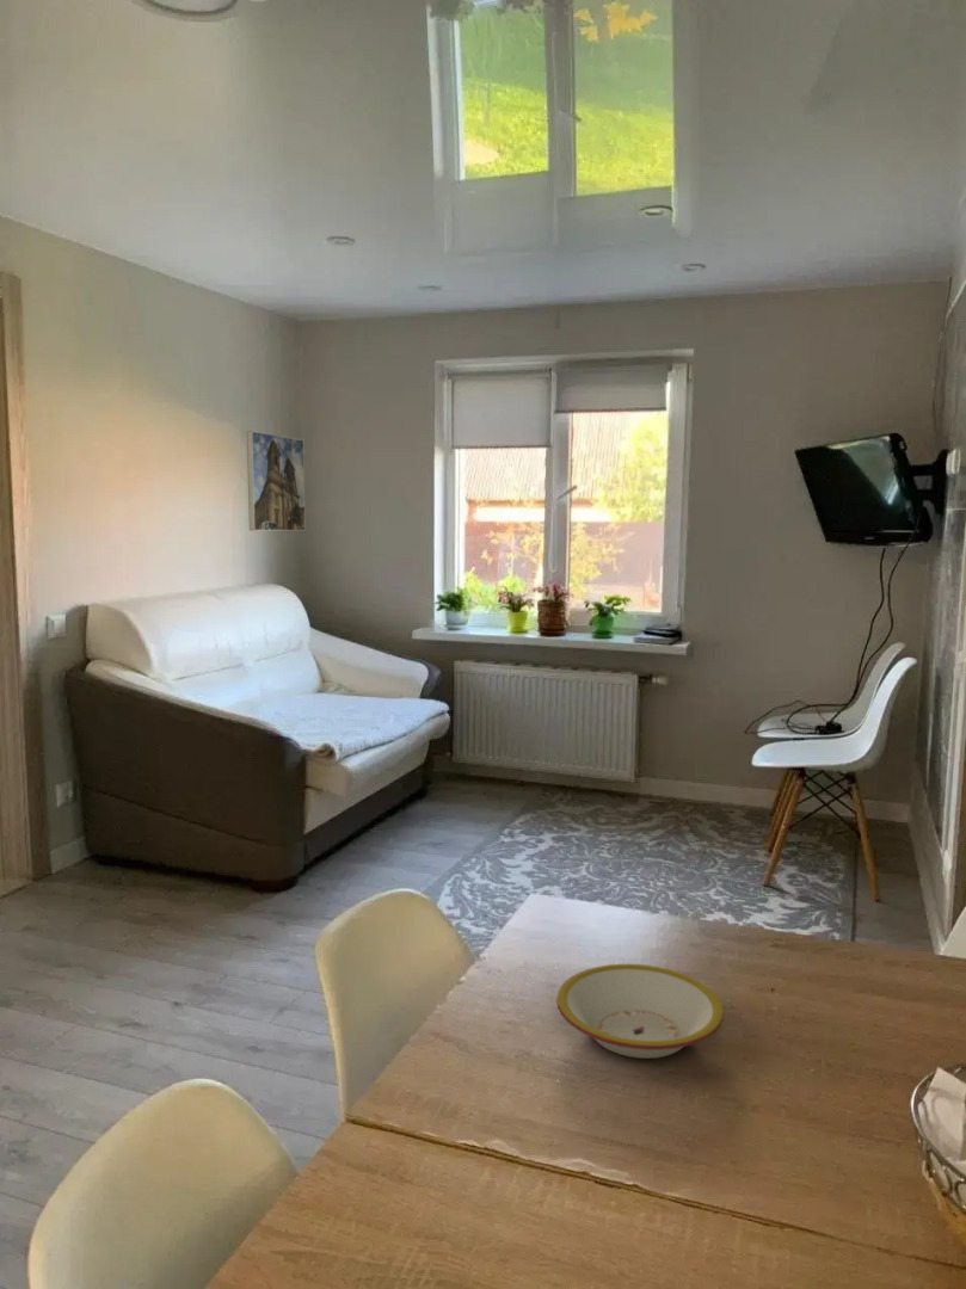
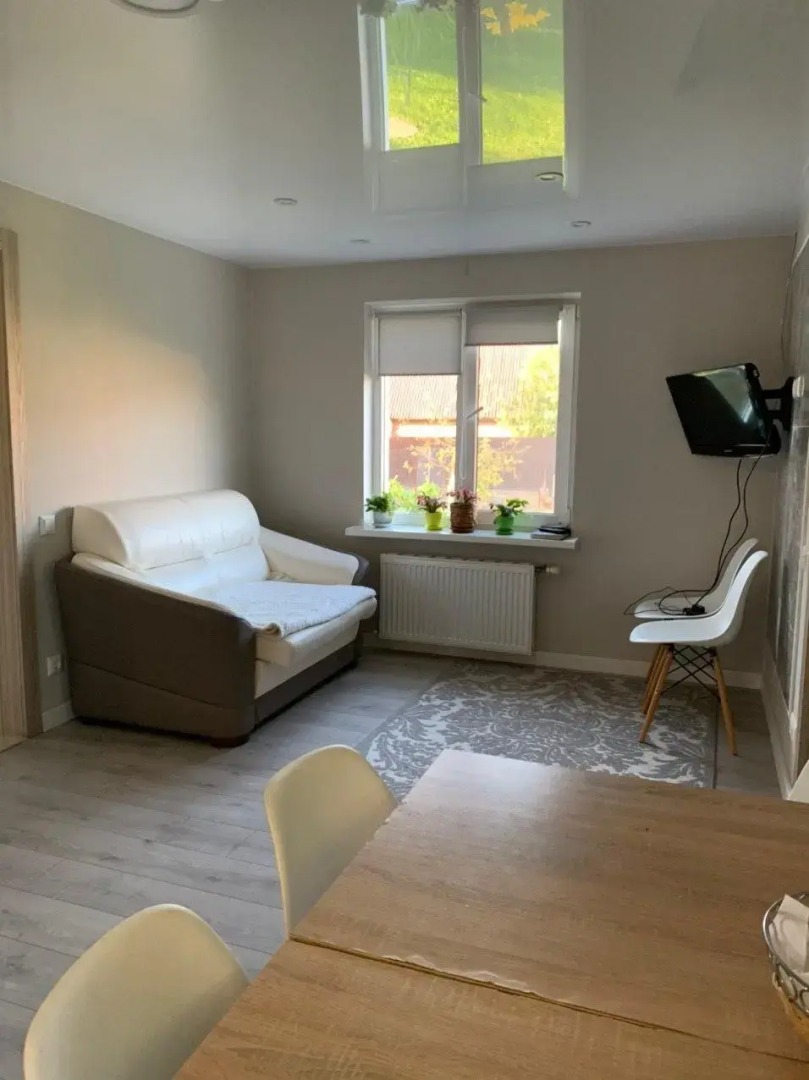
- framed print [246,430,307,532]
- bowl [555,963,725,1060]
